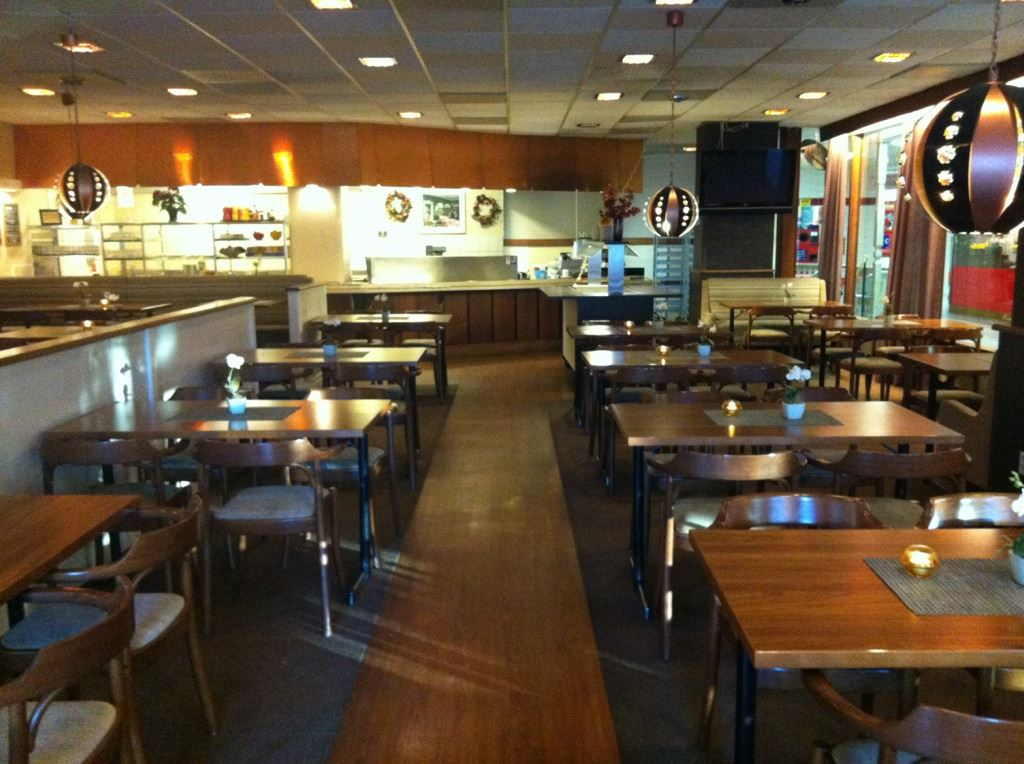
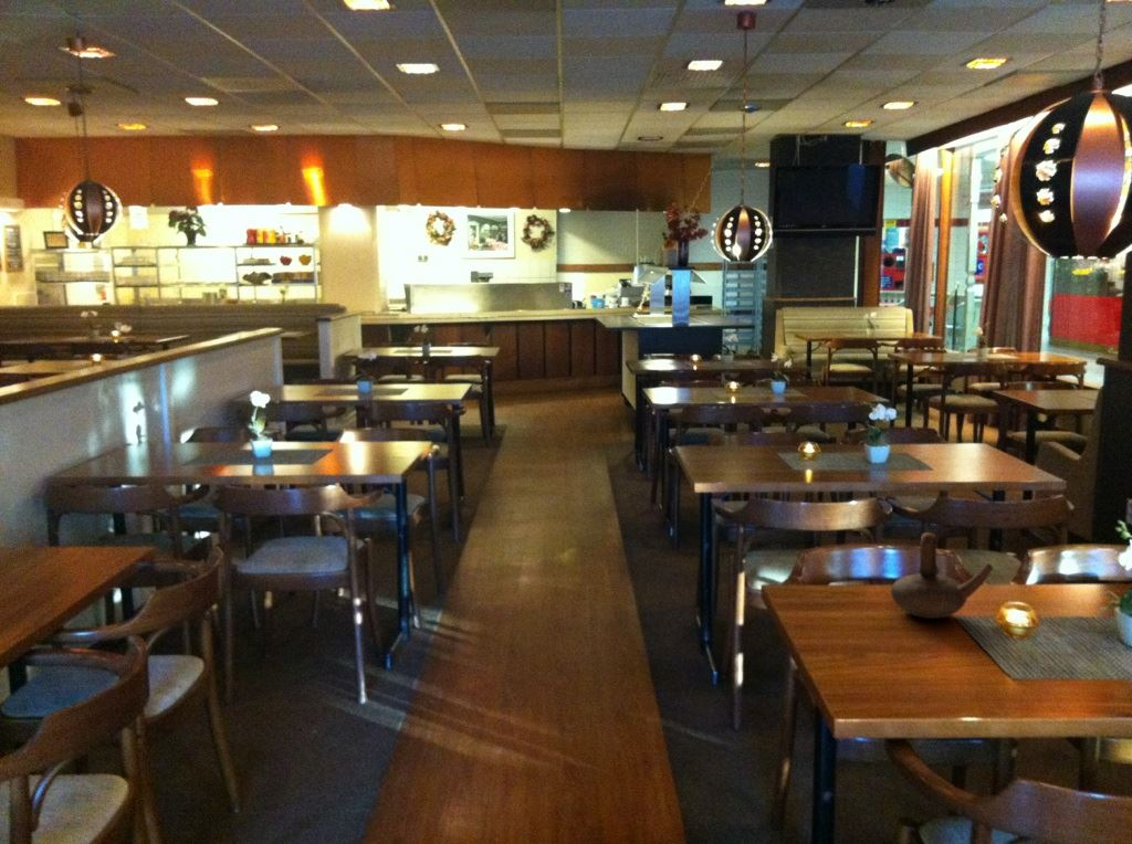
+ teapot [890,531,994,620]
